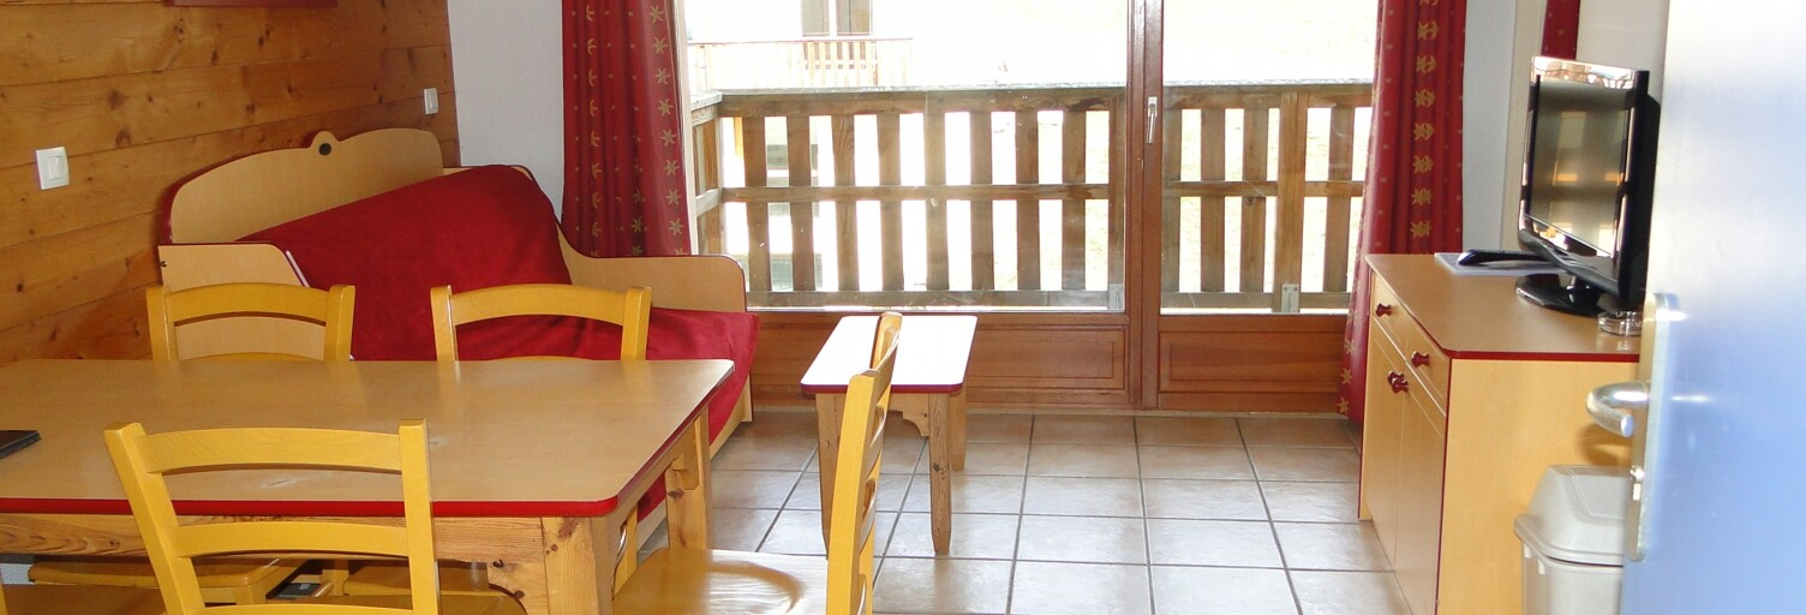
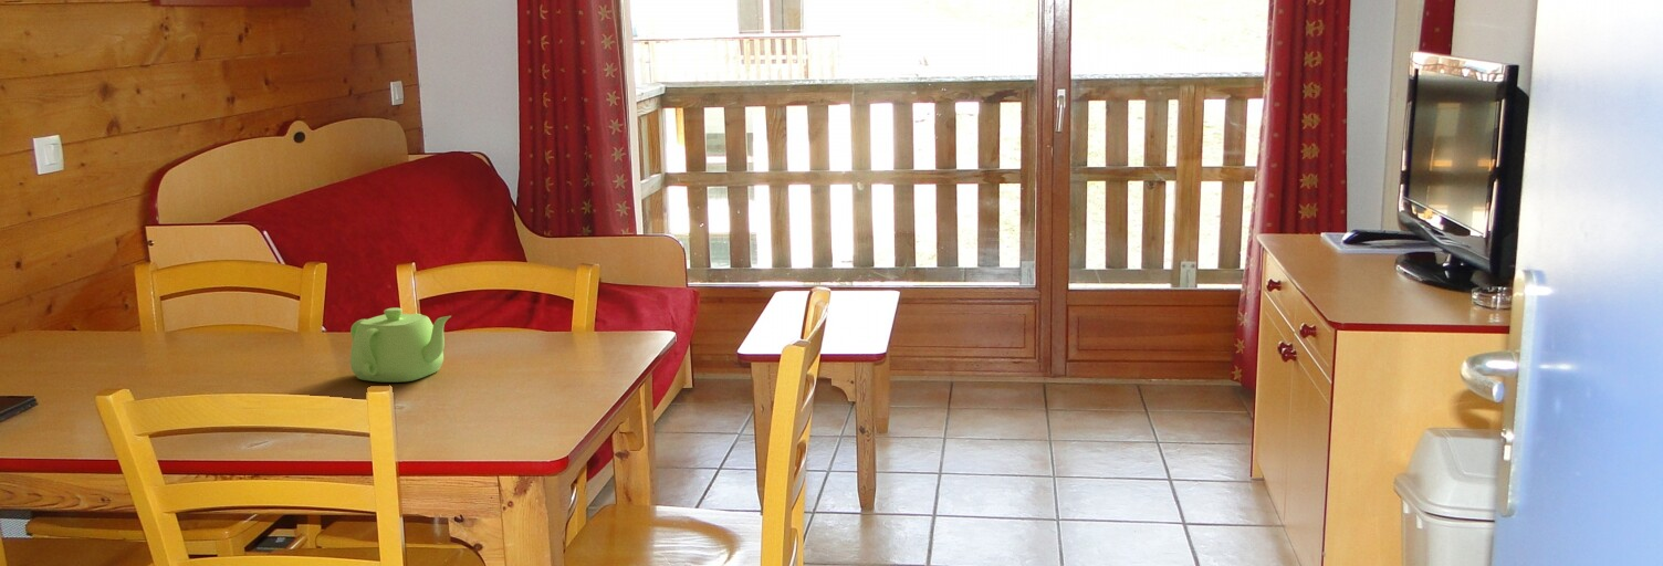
+ teapot [349,307,452,384]
